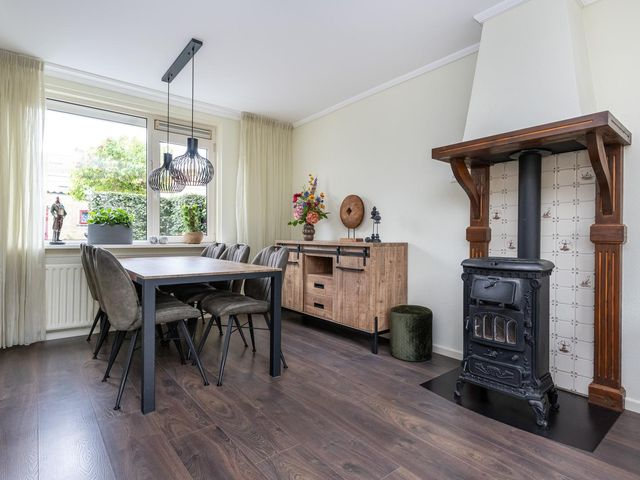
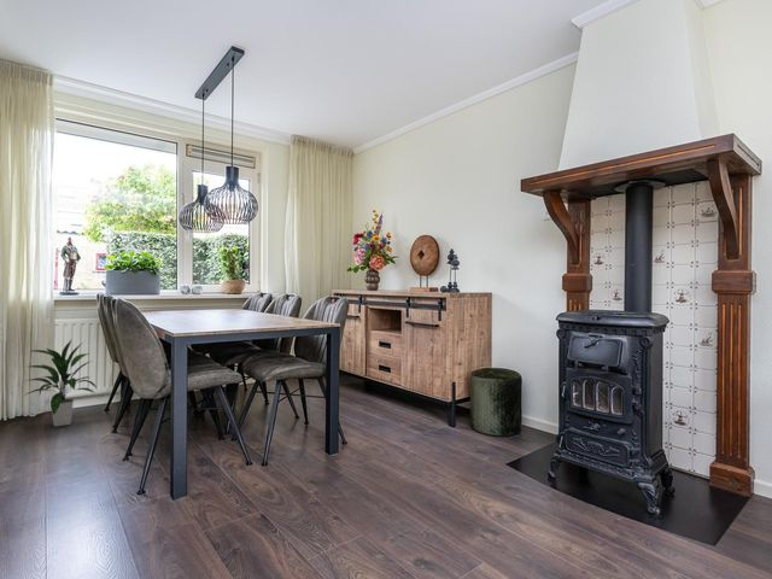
+ indoor plant [21,339,98,427]
